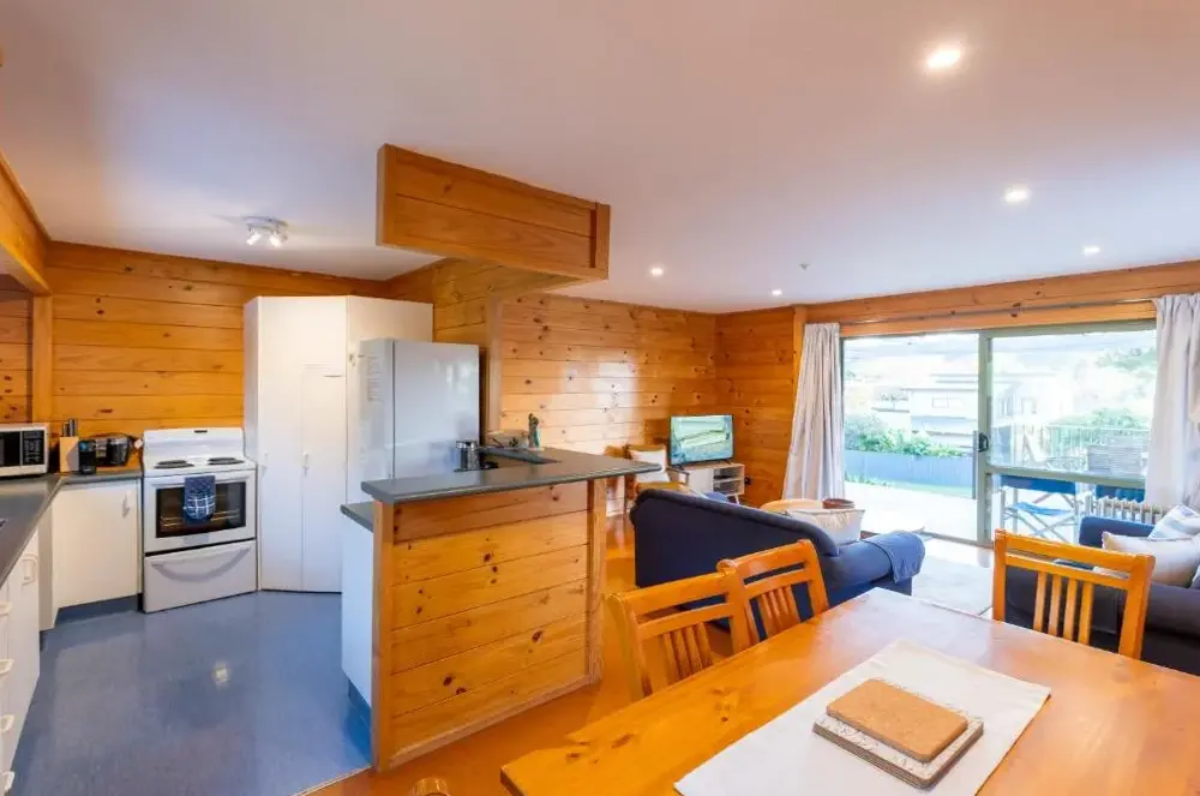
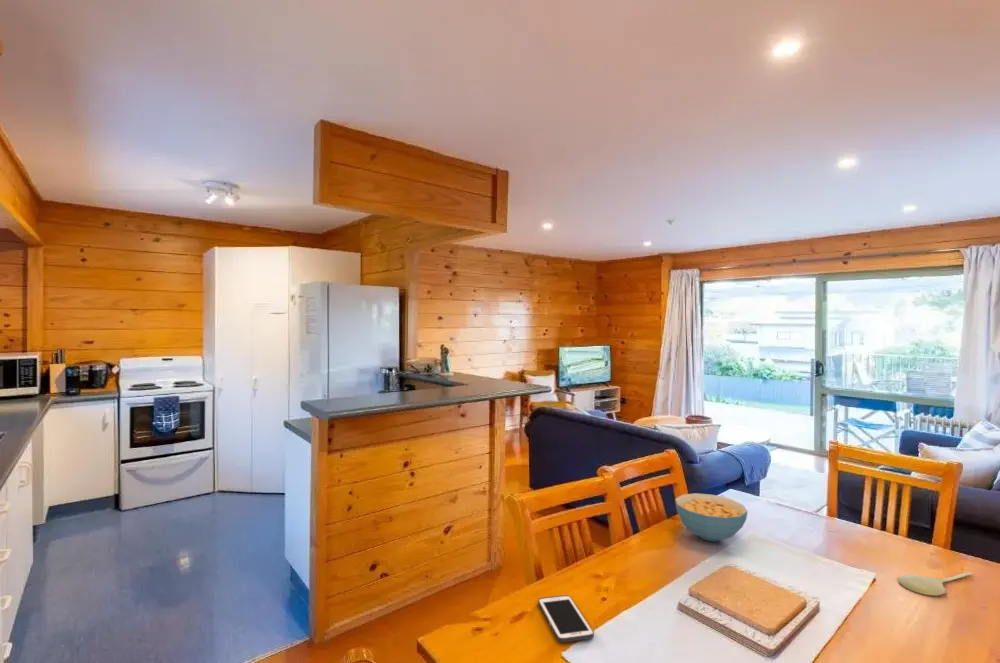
+ cereal bowl [674,492,749,542]
+ cell phone [537,594,595,644]
+ spoon [897,570,974,596]
